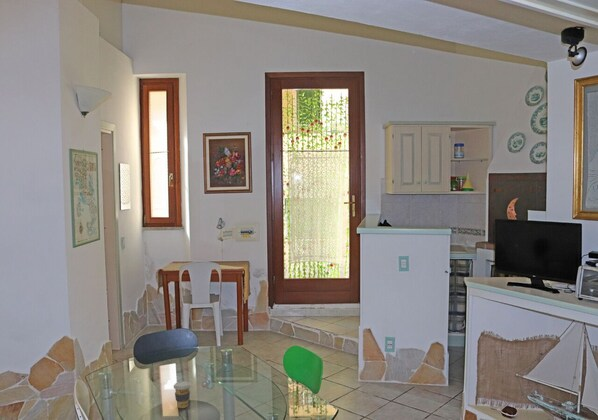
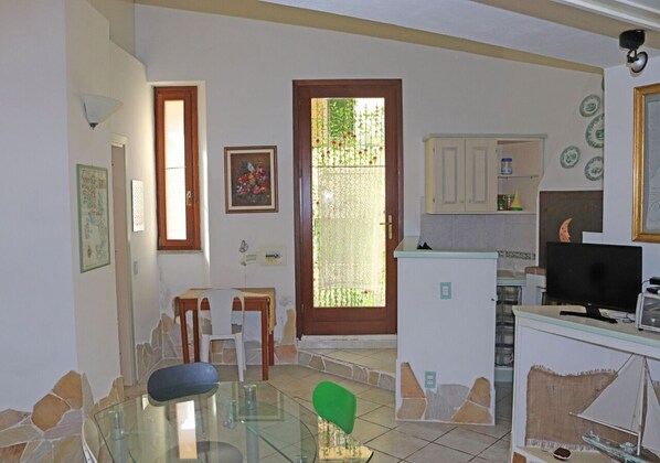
- coffee cup [173,380,192,409]
